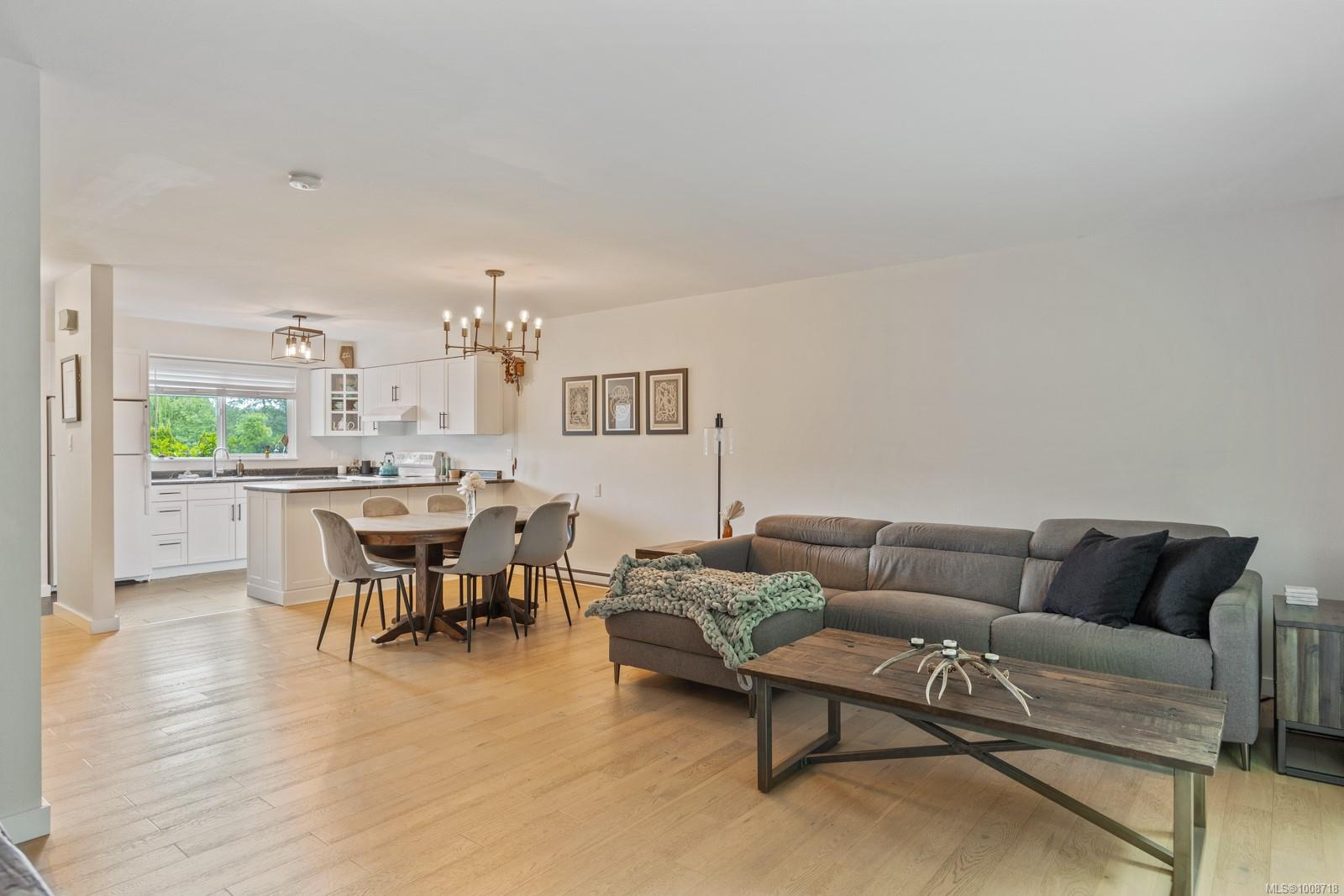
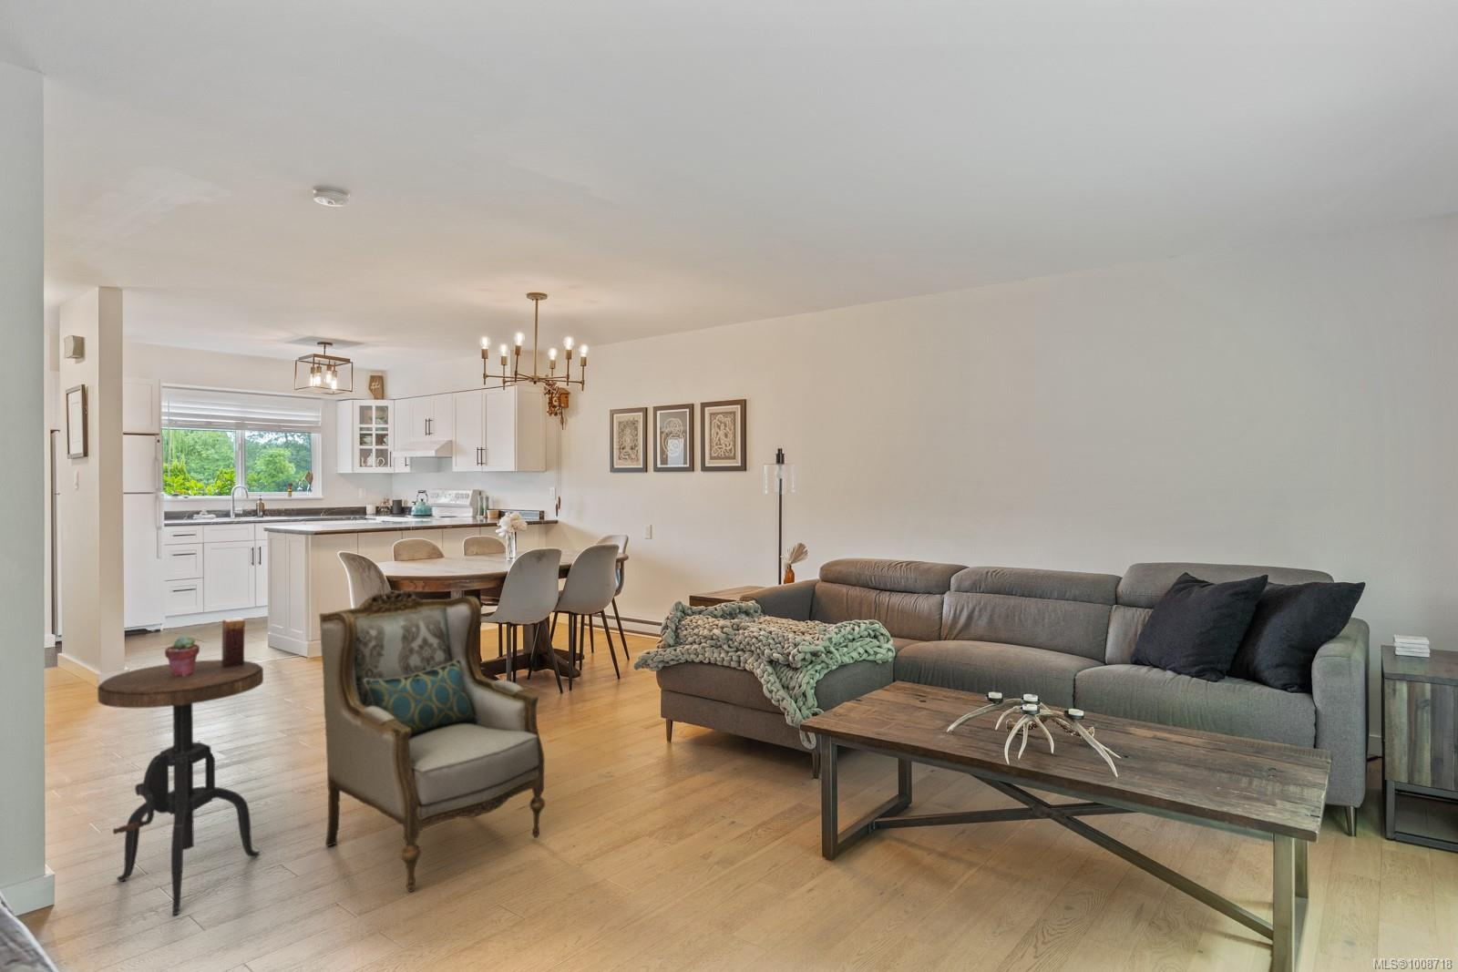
+ side table [97,658,265,916]
+ potted succulent [164,635,201,677]
+ armchair [318,589,546,893]
+ candle [221,617,246,668]
